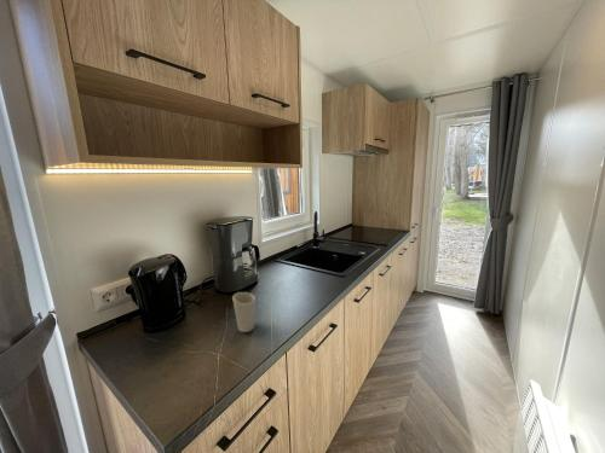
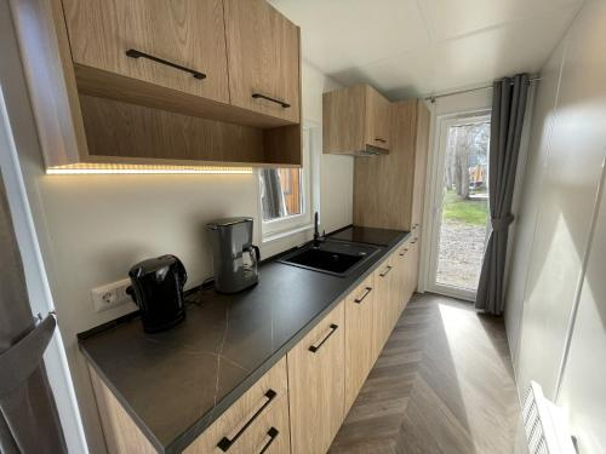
- cup [231,291,257,333]
